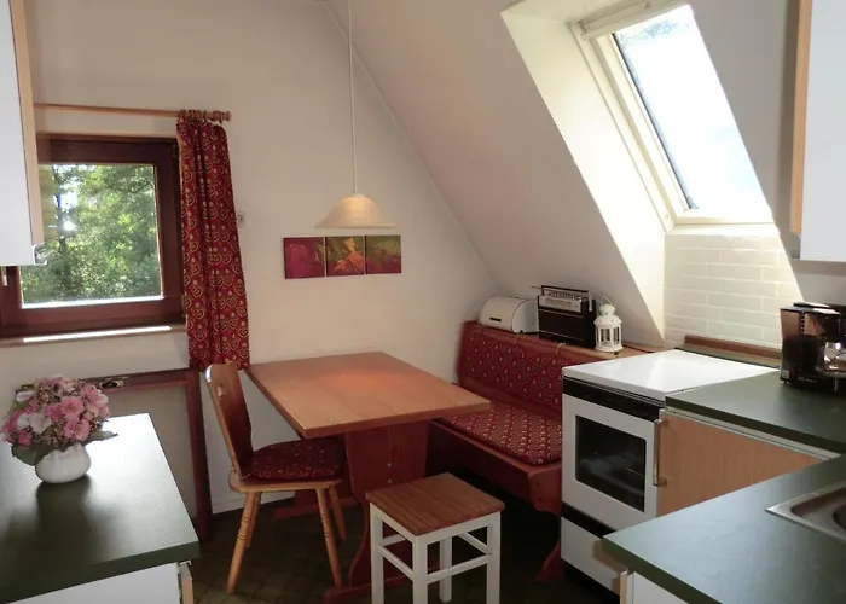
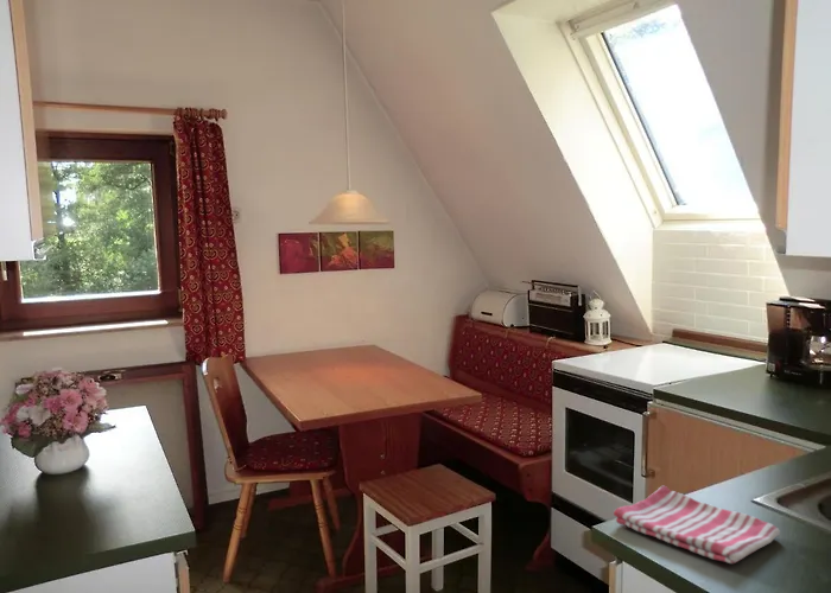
+ dish towel [613,484,781,565]
